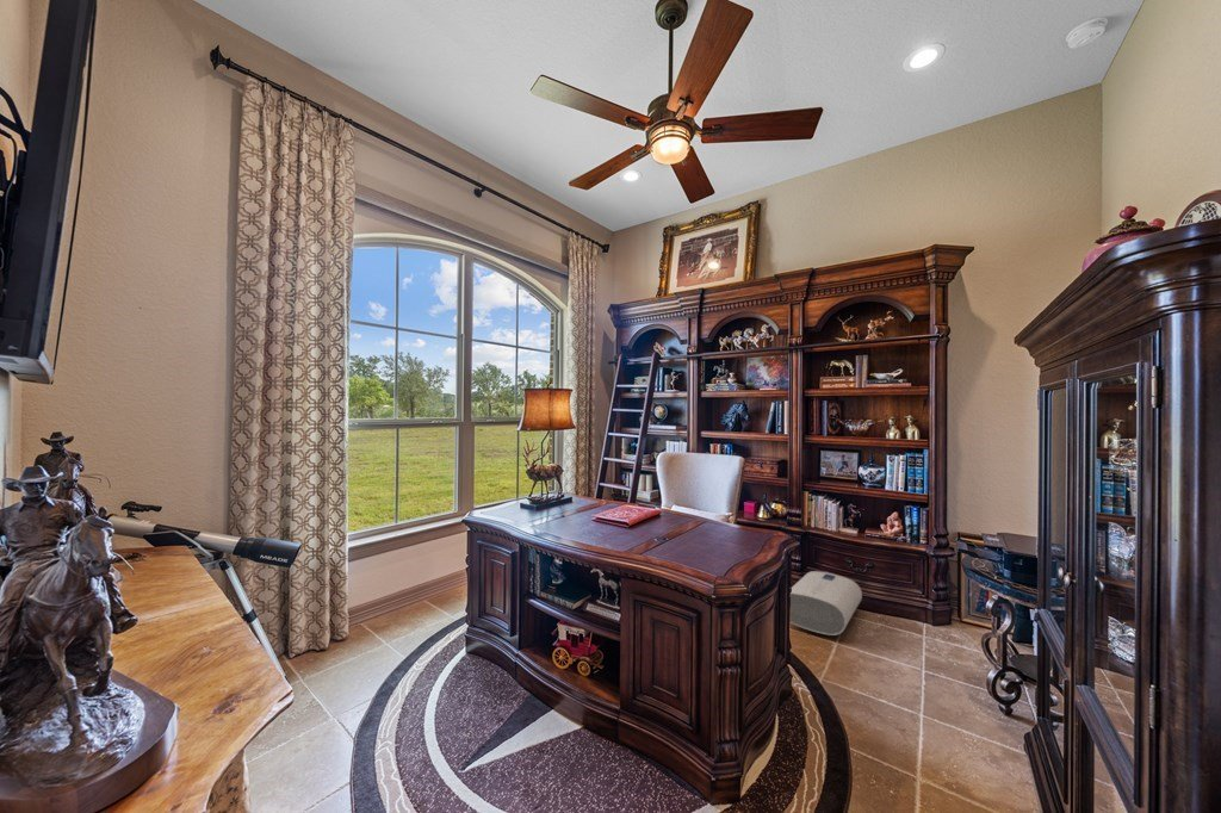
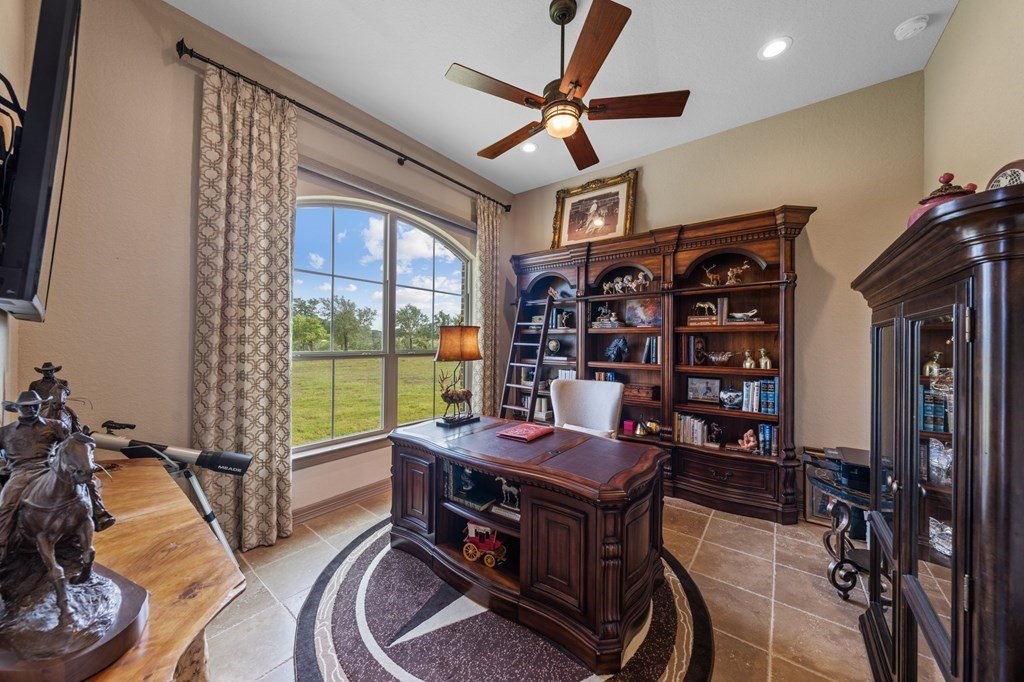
- water heater [789,570,863,637]
